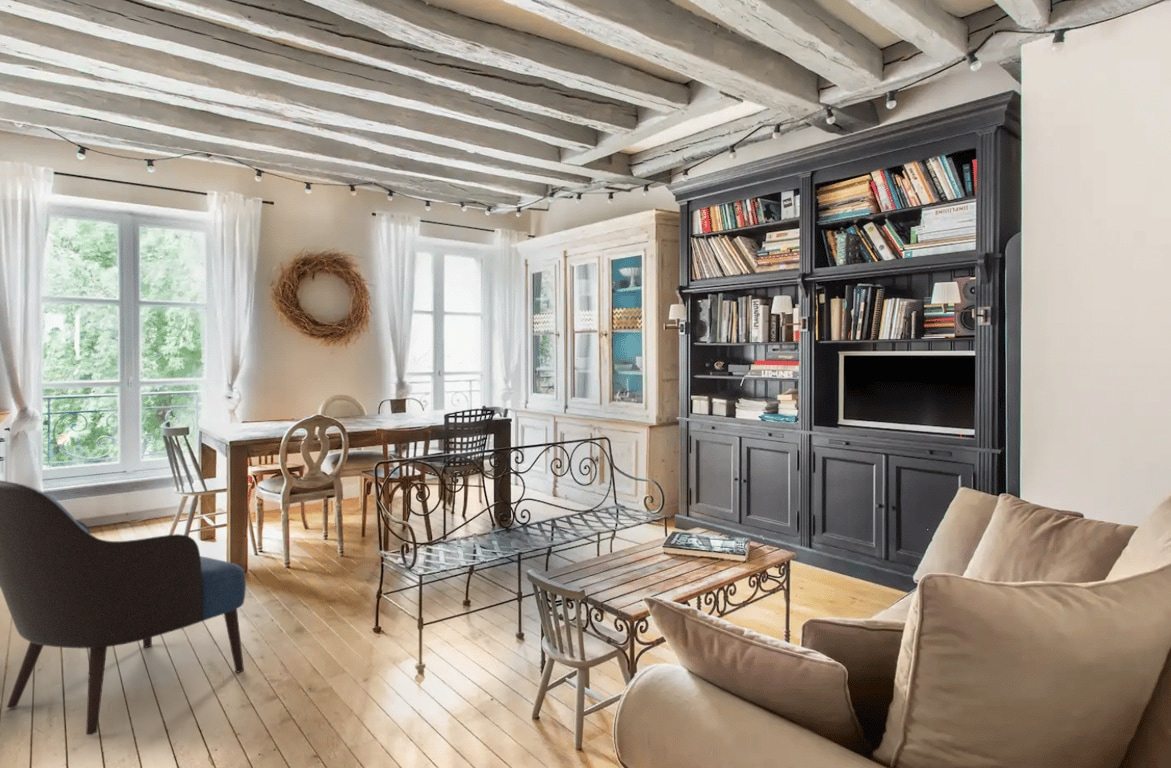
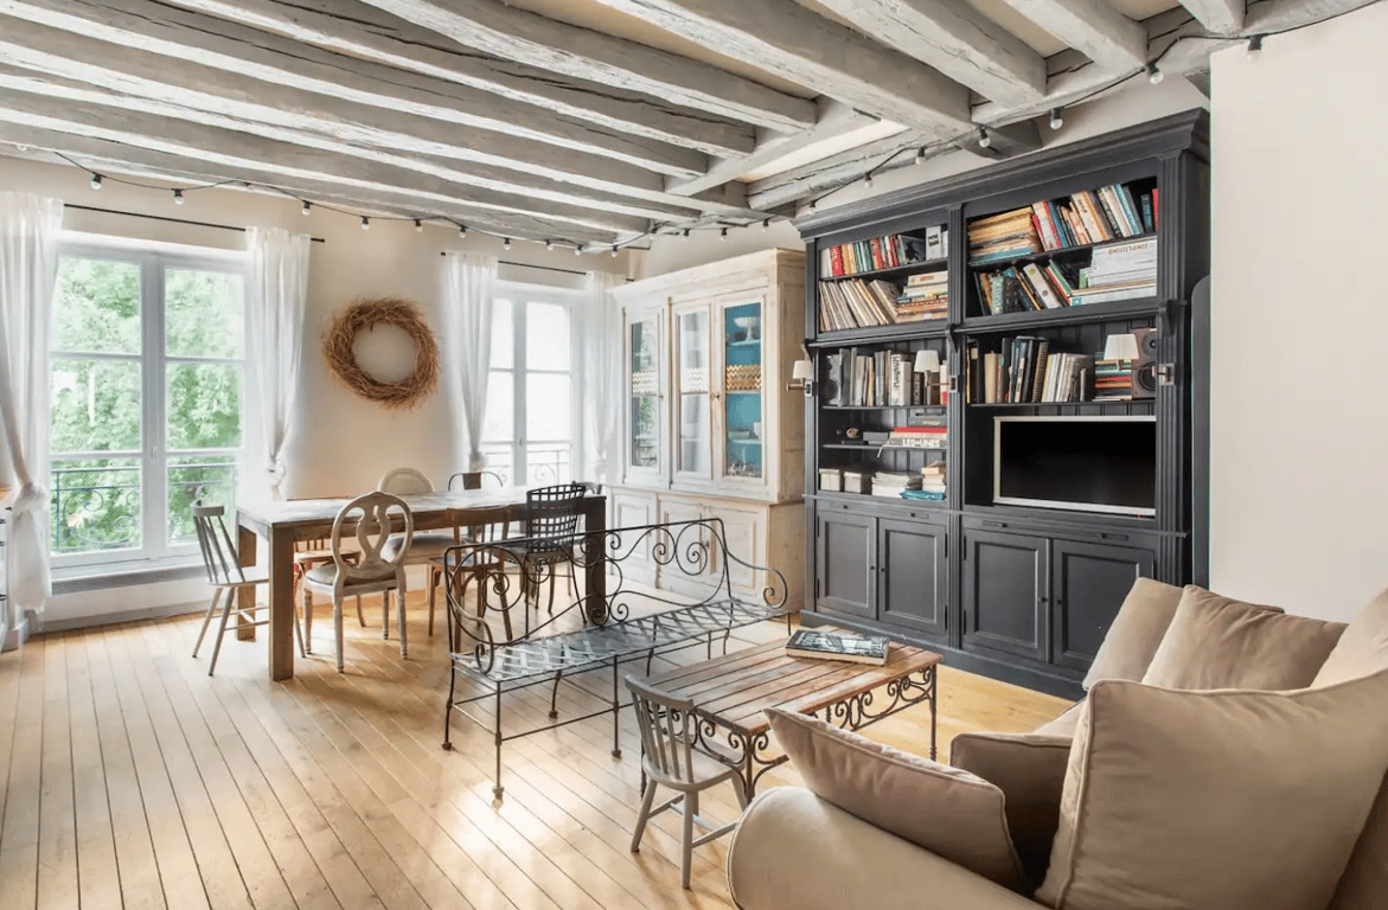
- armchair [0,479,247,736]
